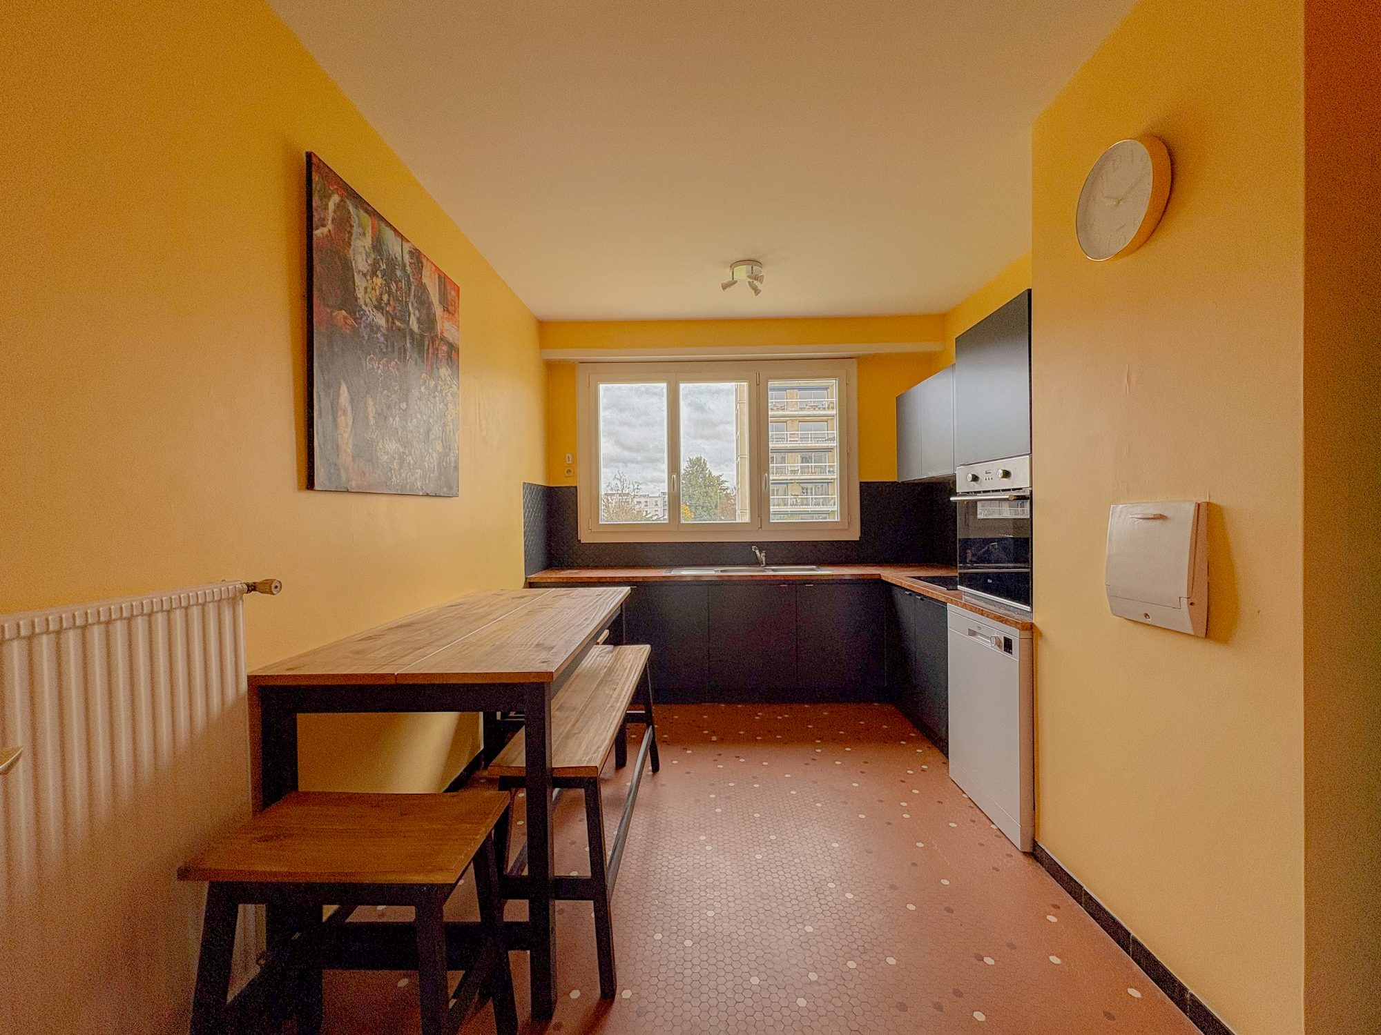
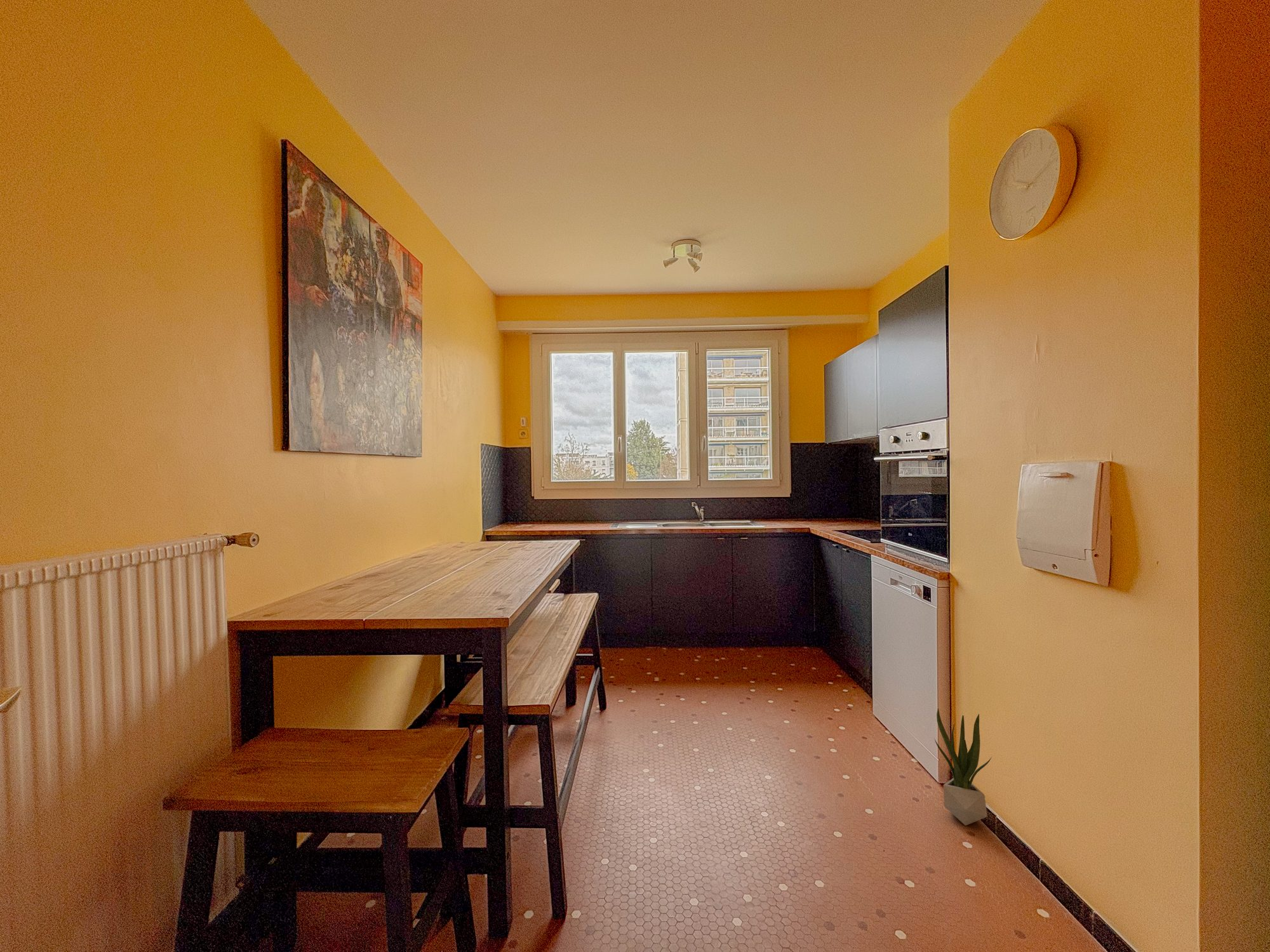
+ potted plant [933,708,993,826]
